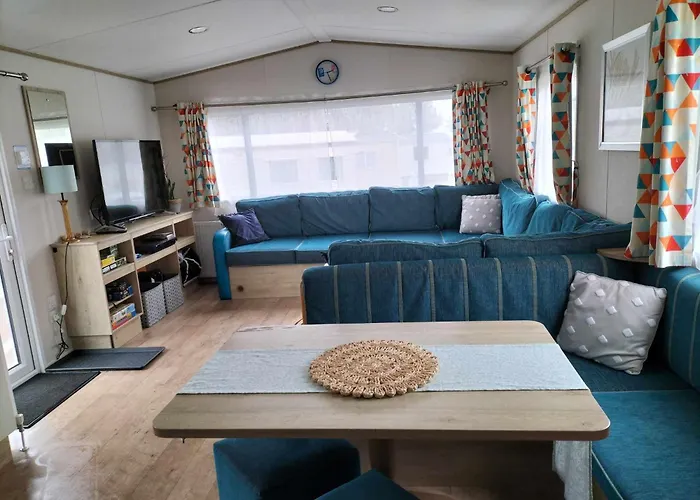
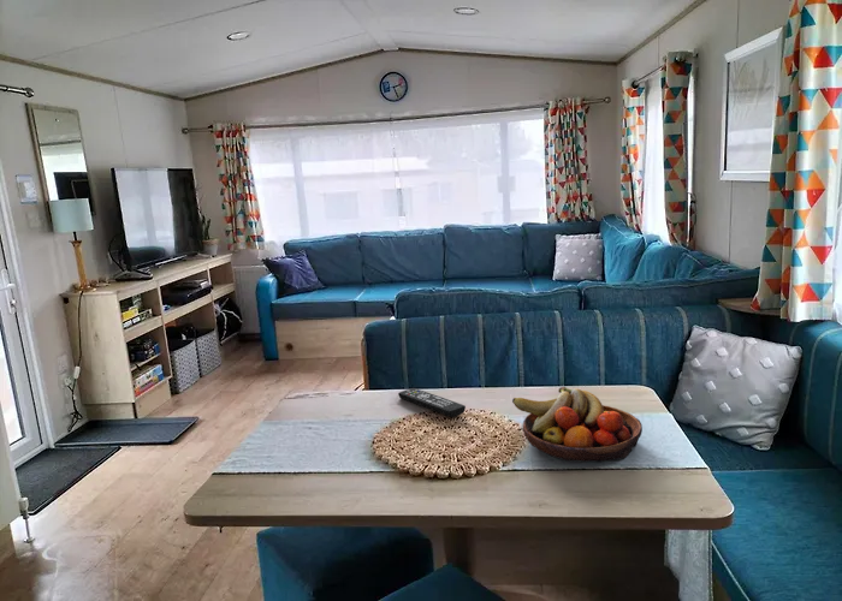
+ remote control [397,387,467,418]
+ fruit bowl [511,386,644,463]
